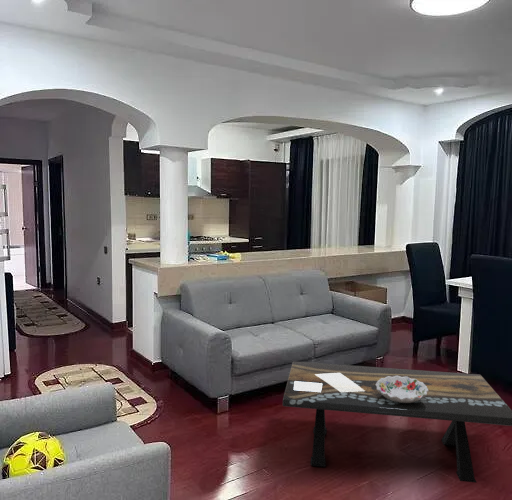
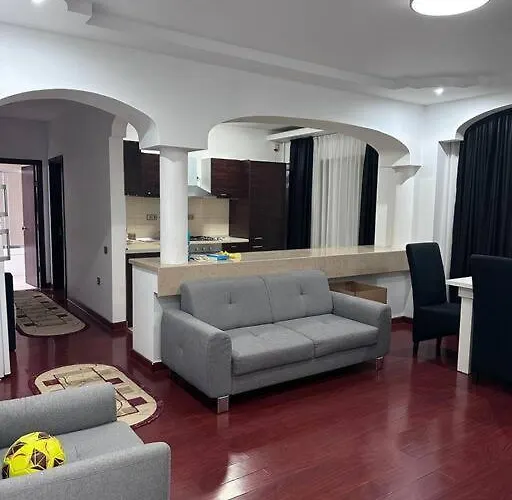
- coffee table [282,361,512,483]
- decorative bowl [376,376,428,403]
